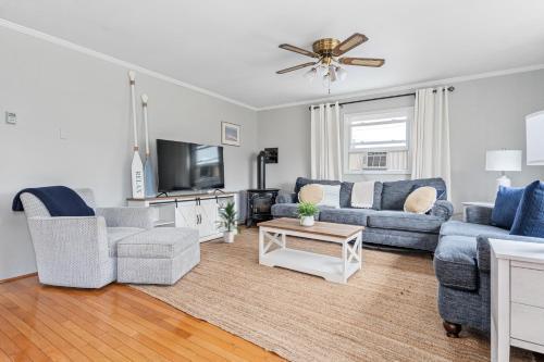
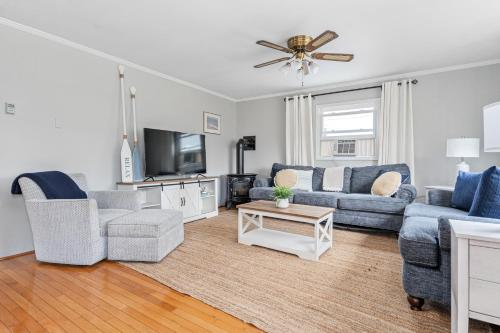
- indoor plant [212,201,243,244]
